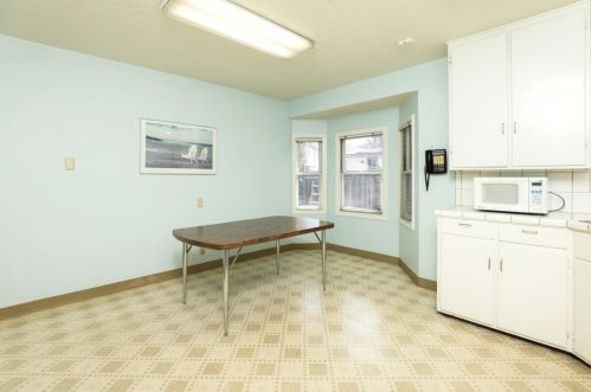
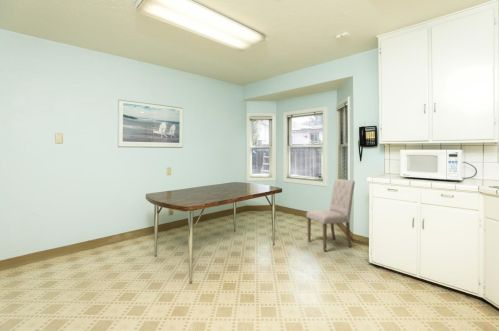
+ dining chair [305,178,356,252]
